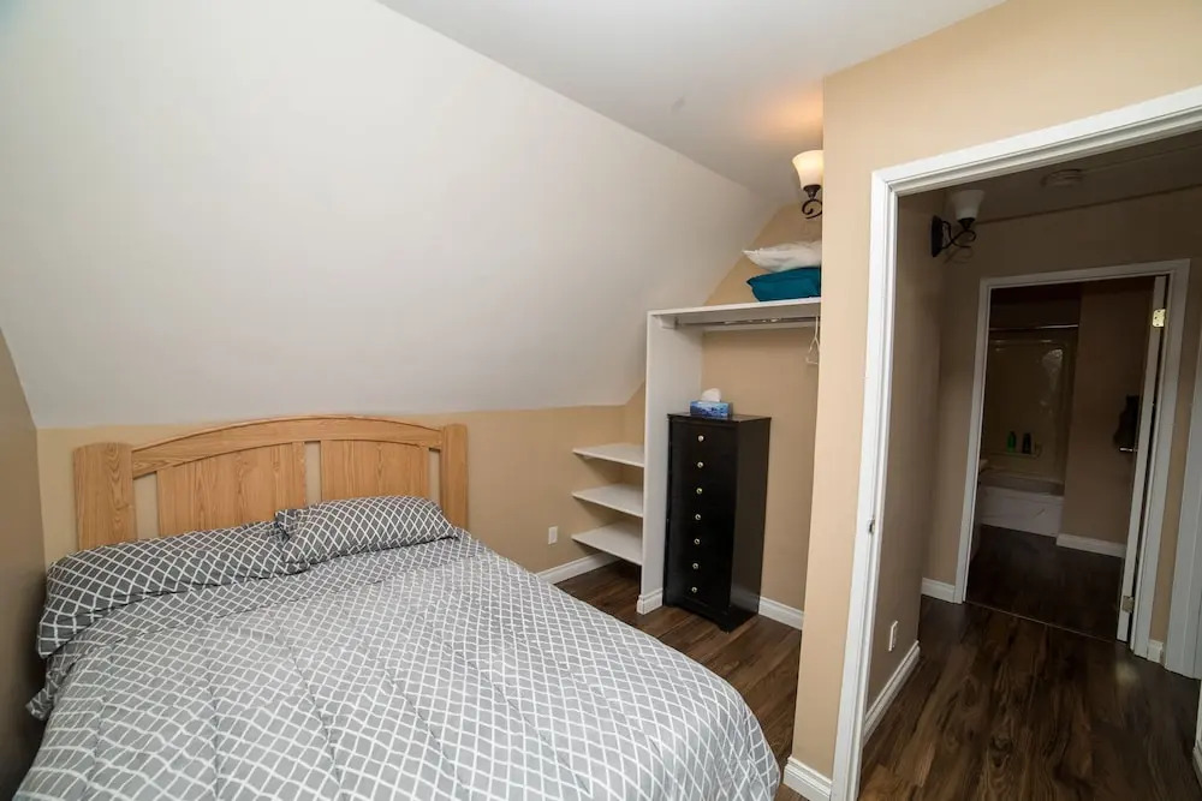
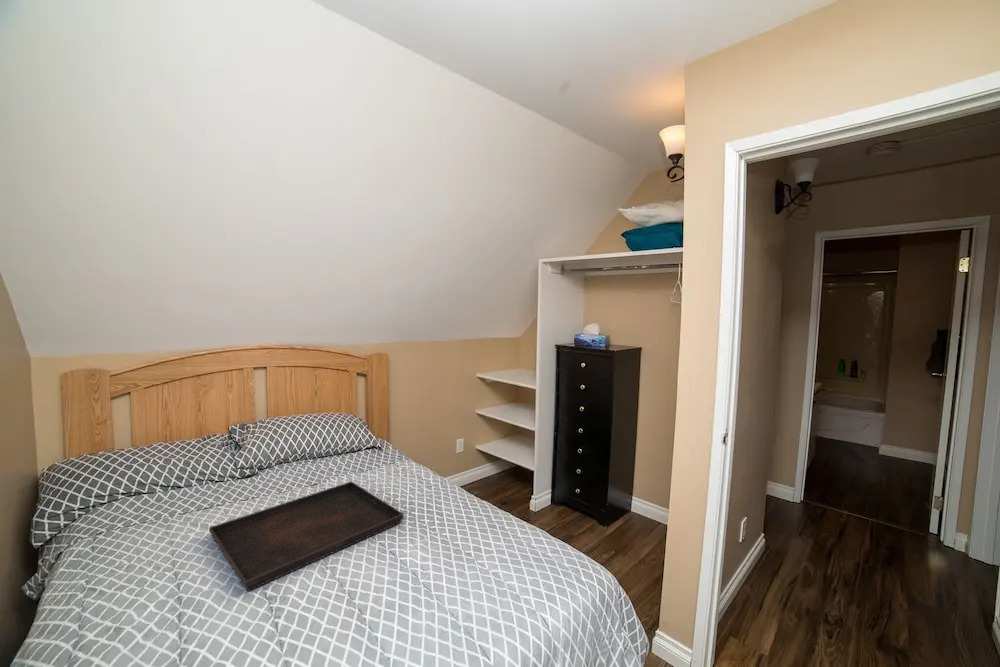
+ serving tray [208,480,405,592]
